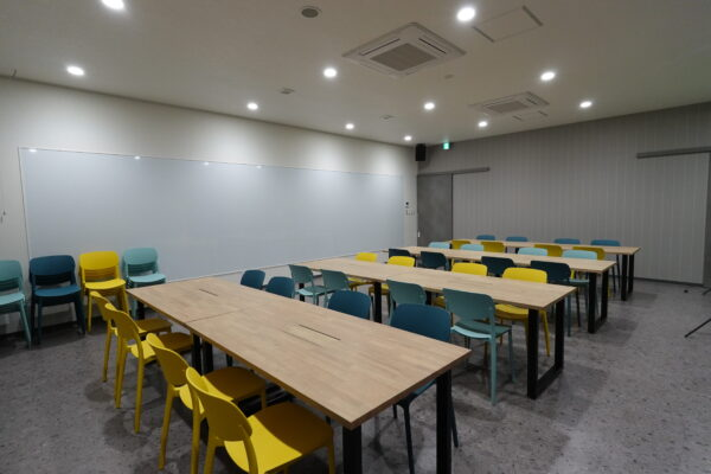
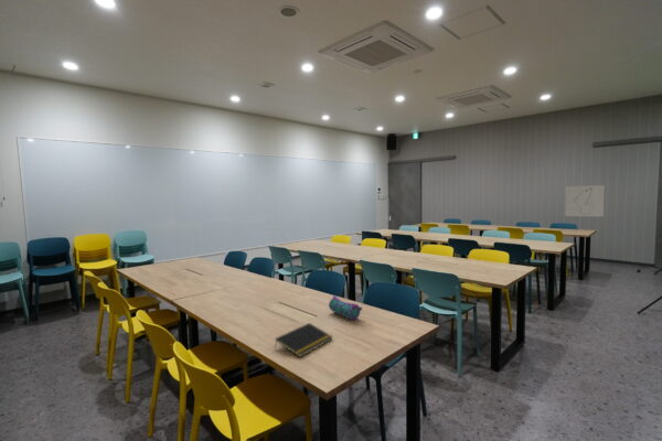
+ pencil case [328,294,363,321]
+ notepad [274,322,334,358]
+ wall art [564,184,606,217]
